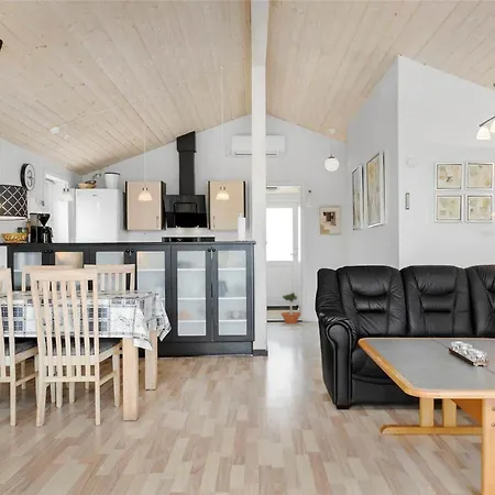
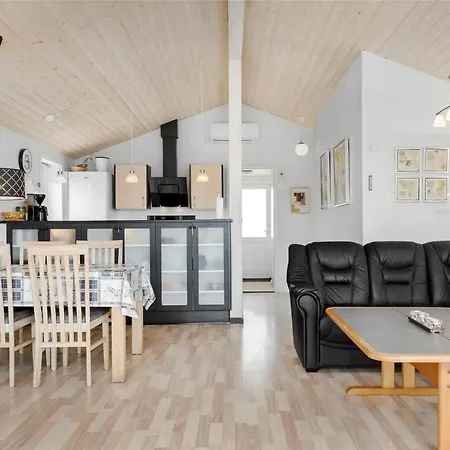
- potted tree [280,288,301,324]
